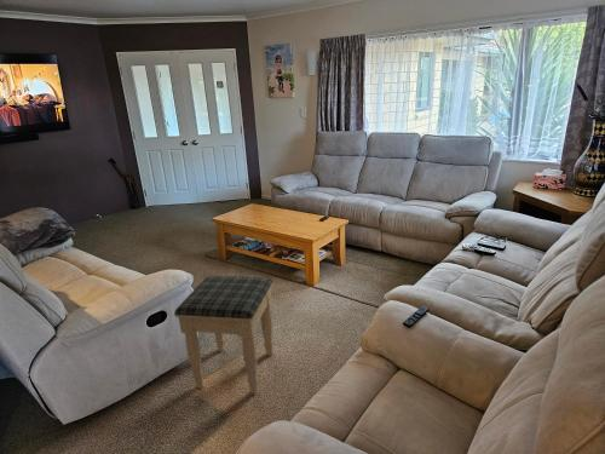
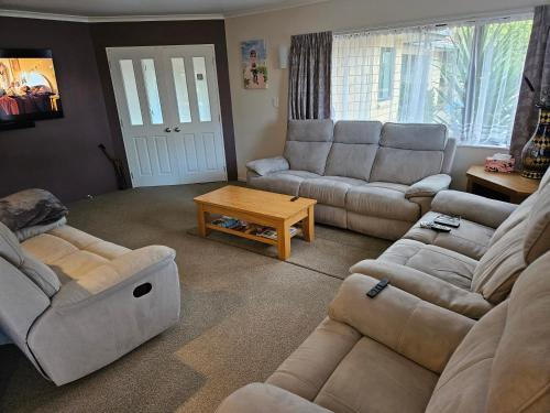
- footstool [173,275,275,395]
